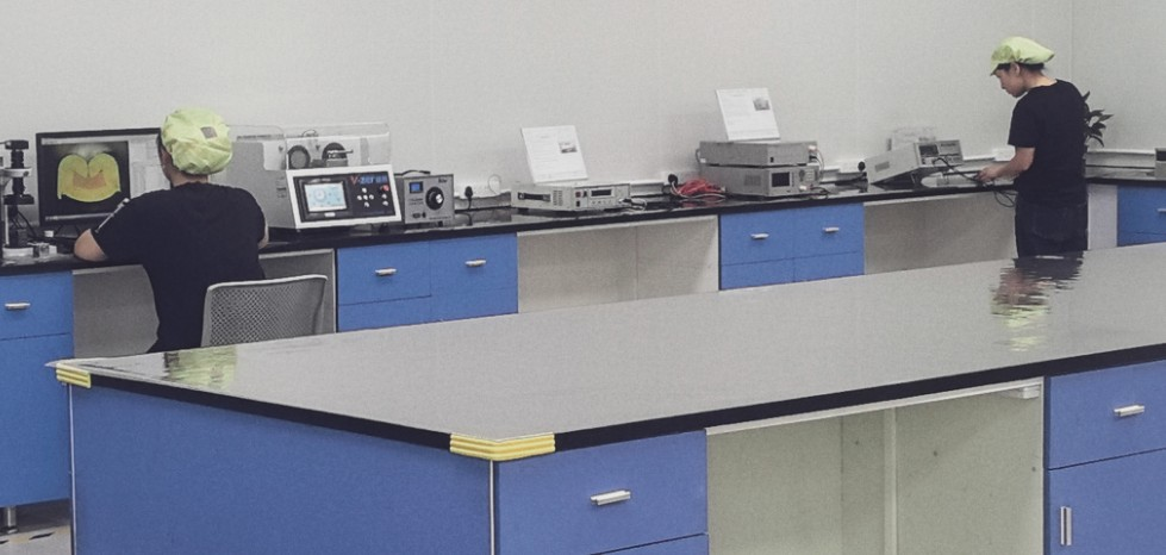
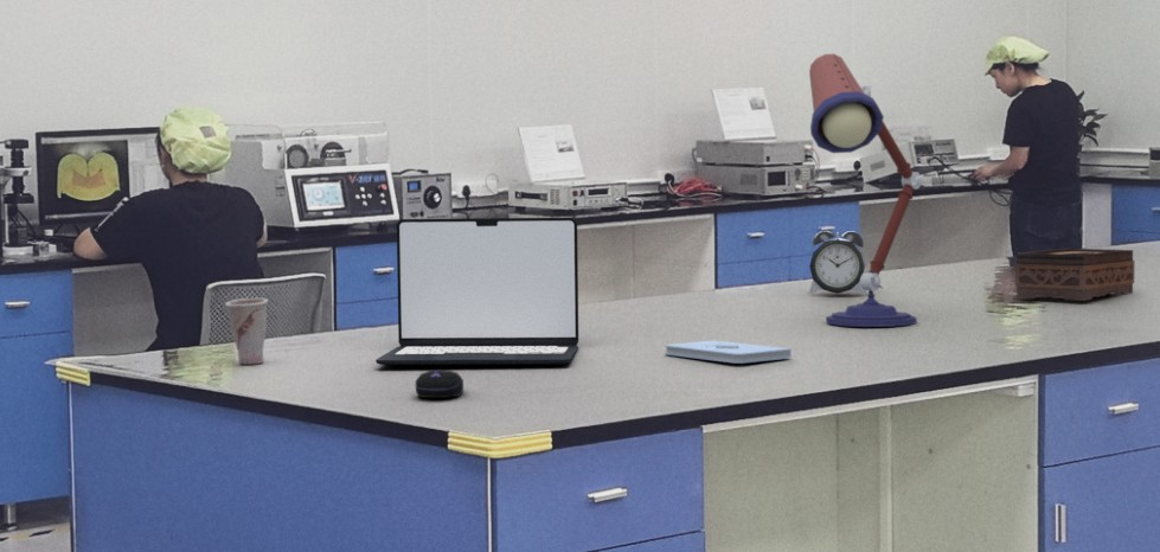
+ notepad [665,339,793,365]
+ laptop [374,217,579,366]
+ alarm clock [807,230,867,296]
+ computer mouse [414,368,464,399]
+ tissue box [1014,248,1135,302]
+ cup [224,296,269,365]
+ desk lamp [808,52,925,328]
